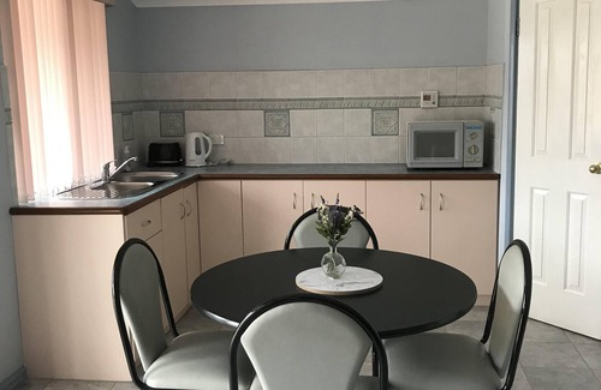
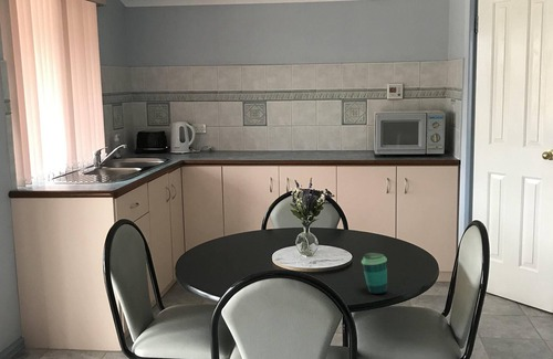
+ cup [361,252,388,295]
